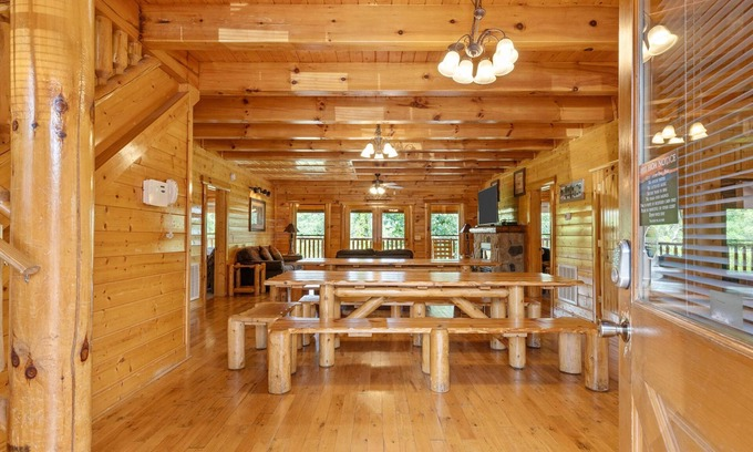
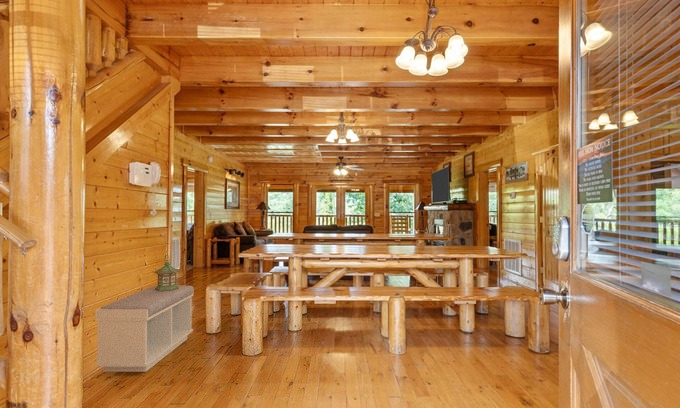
+ bench [94,284,194,373]
+ lantern [151,254,183,291]
